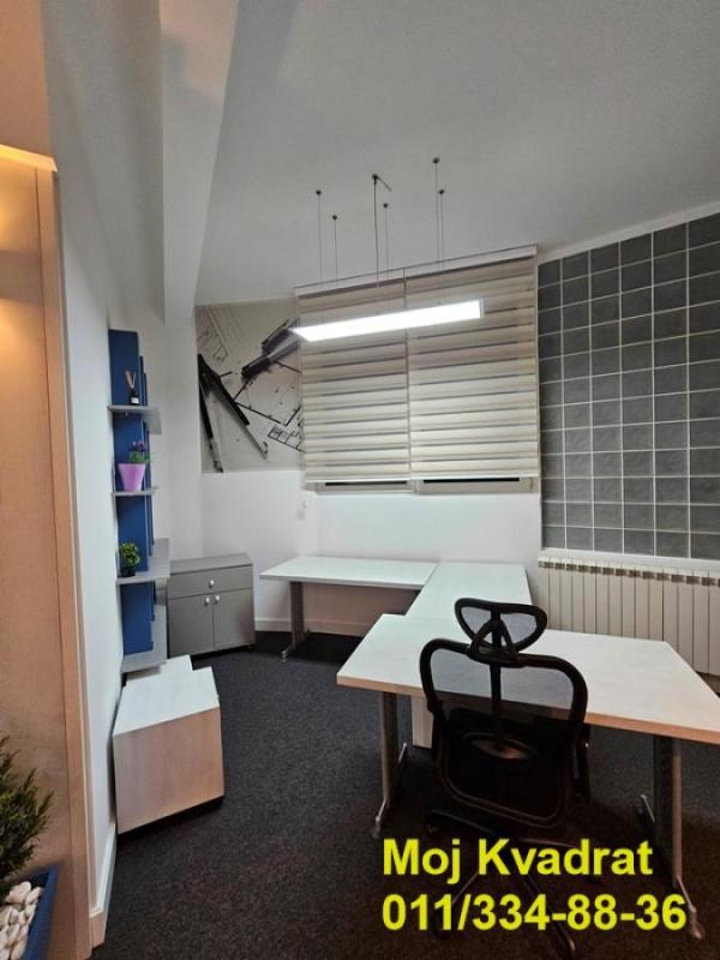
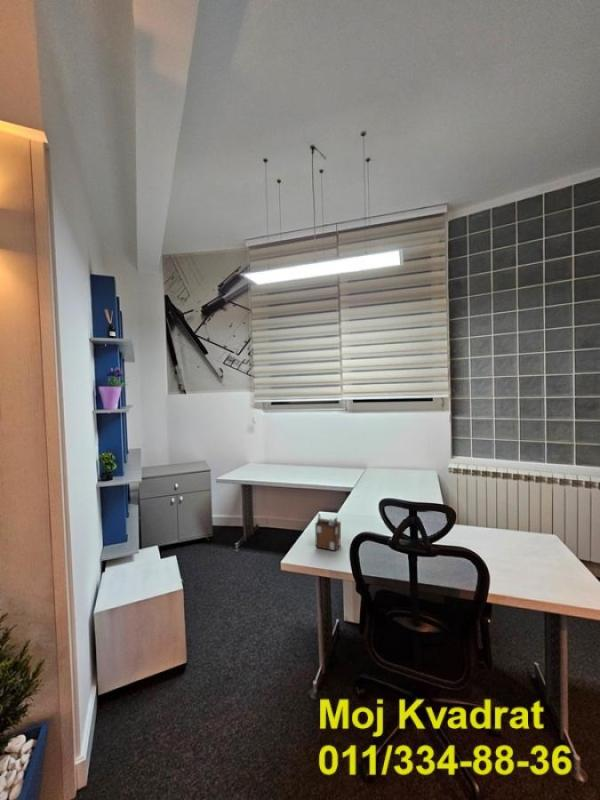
+ desk organizer [314,513,342,552]
